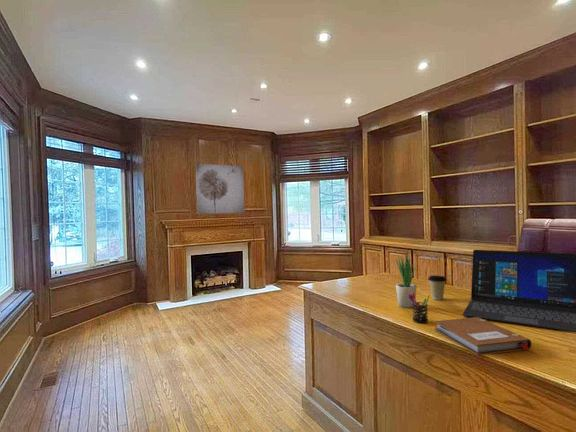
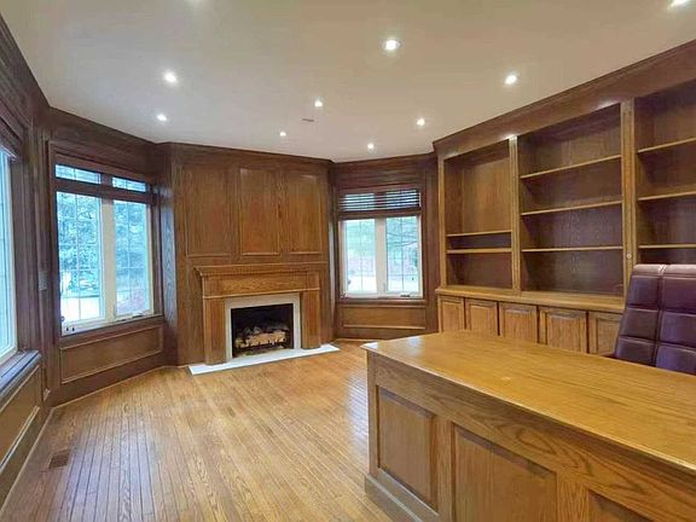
- laptop [462,249,576,333]
- coffee cup [427,275,447,301]
- pen holder [408,292,431,324]
- notebook [433,317,532,356]
- potted plant [394,251,418,309]
- wall art [195,163,245,215]
